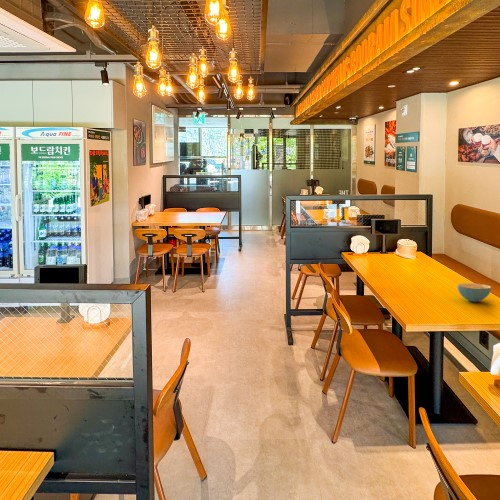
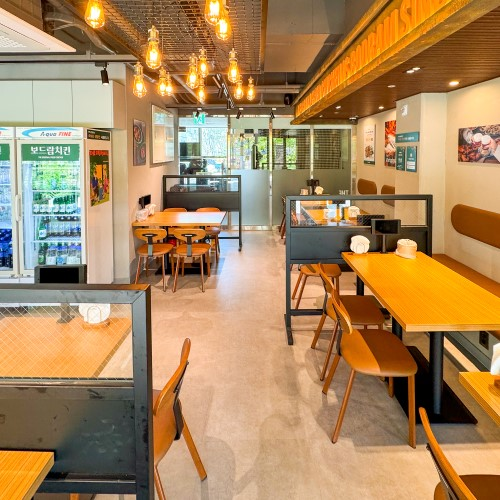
- cereal bowl [456,282,492,303]
